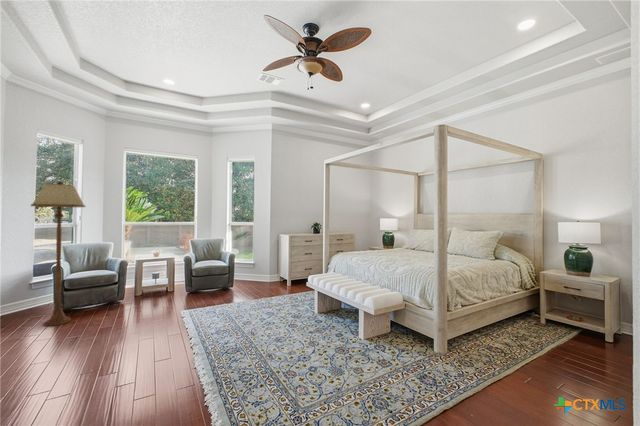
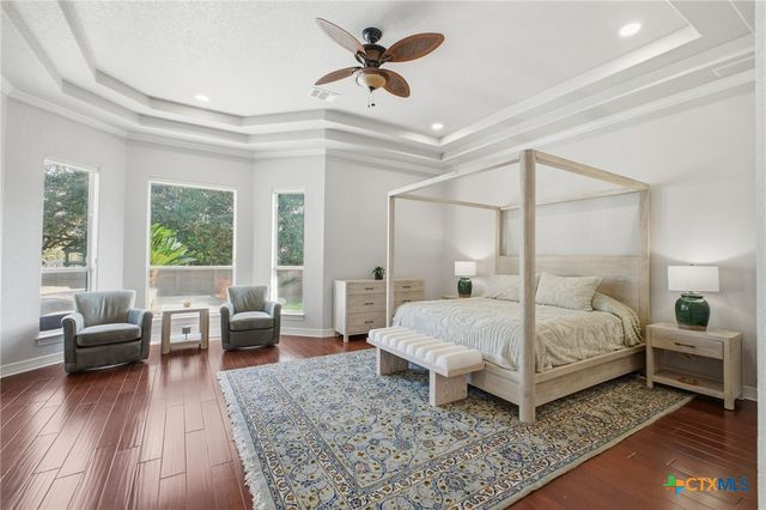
- floor lamp [30,181,87,327]
